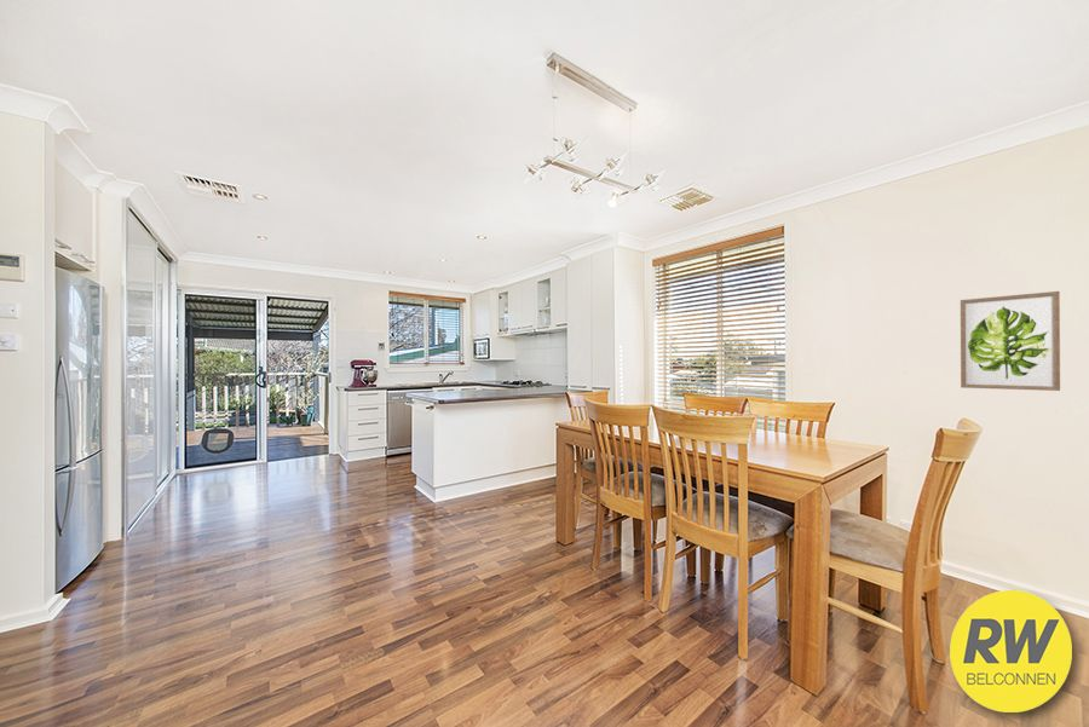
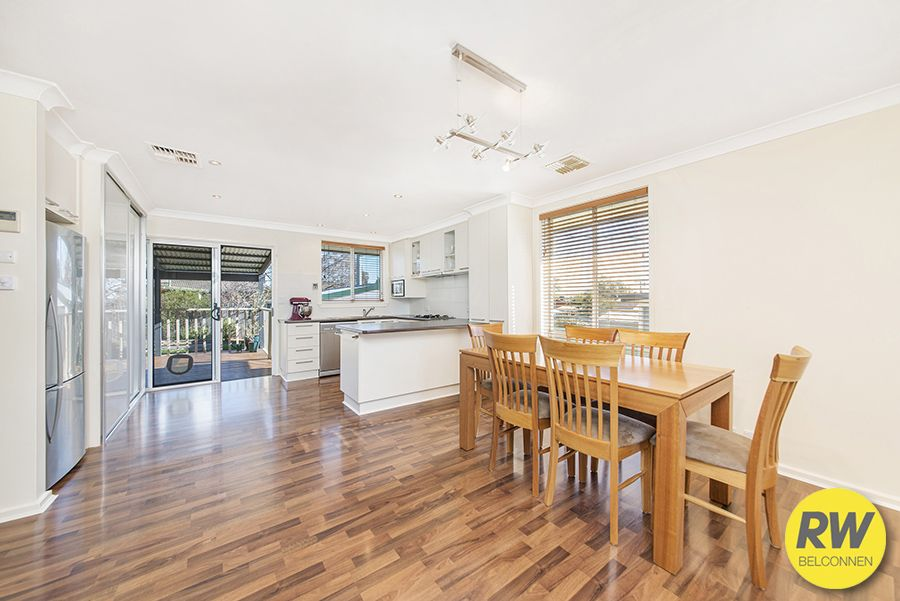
- wall art [960,290,1061,392]
